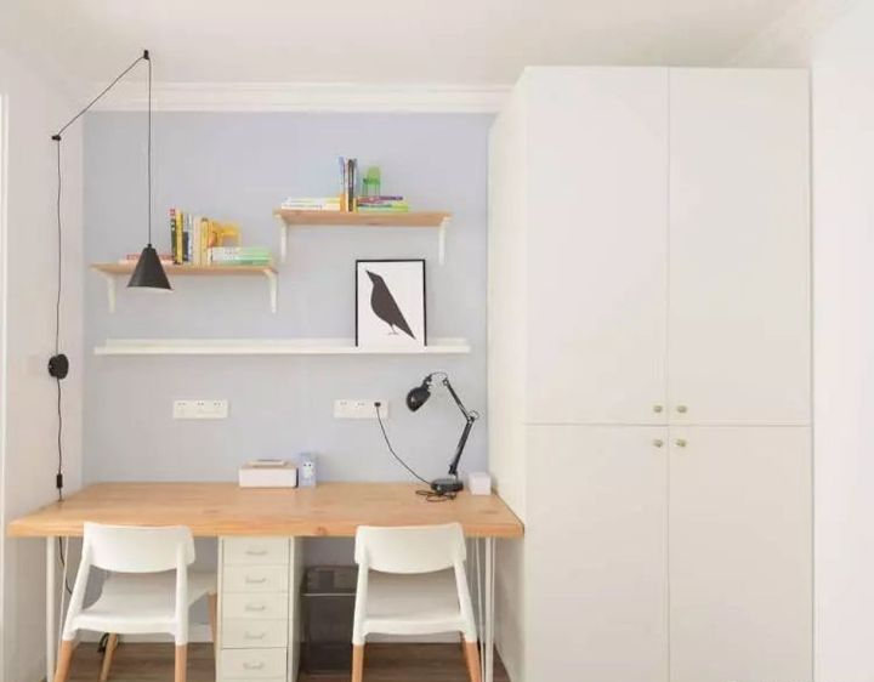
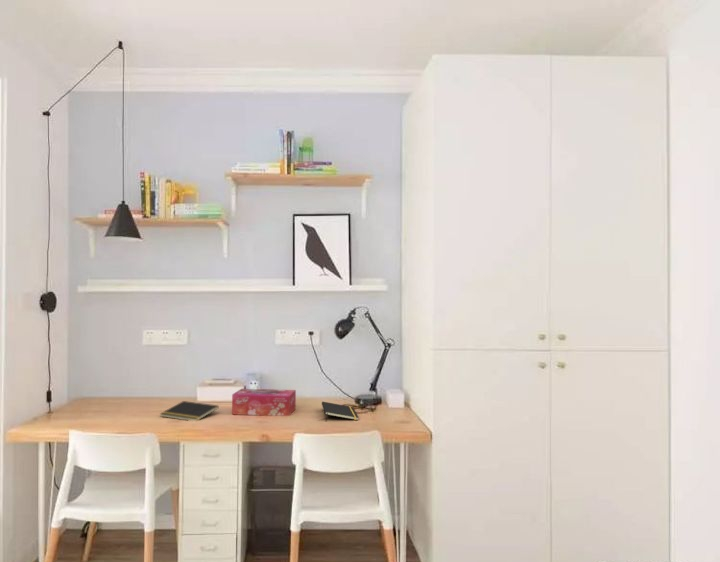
+ notepad [321,401,360,421]
+ notepad [159,400,220,422]
+ tissue box [231,388,297,417]
